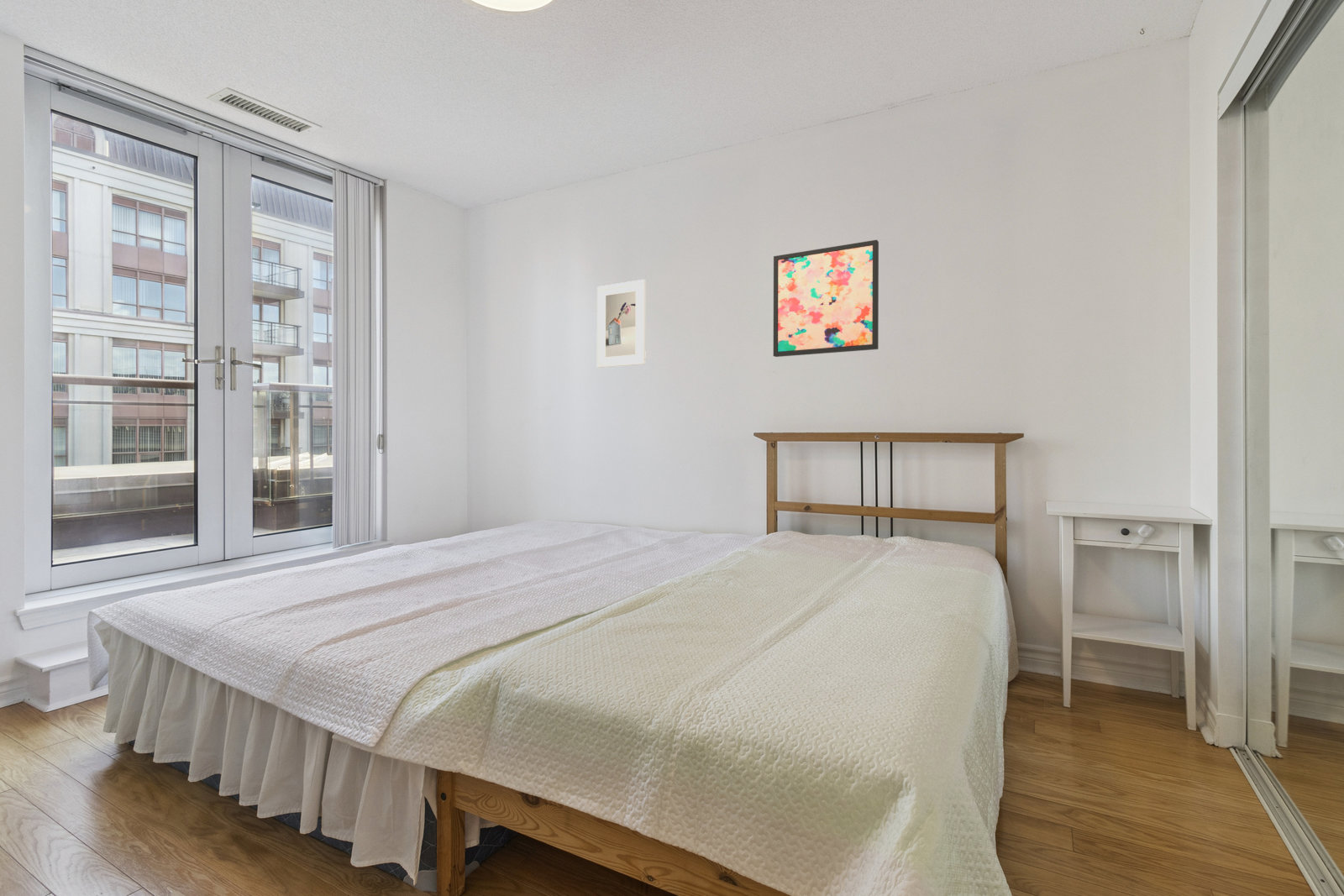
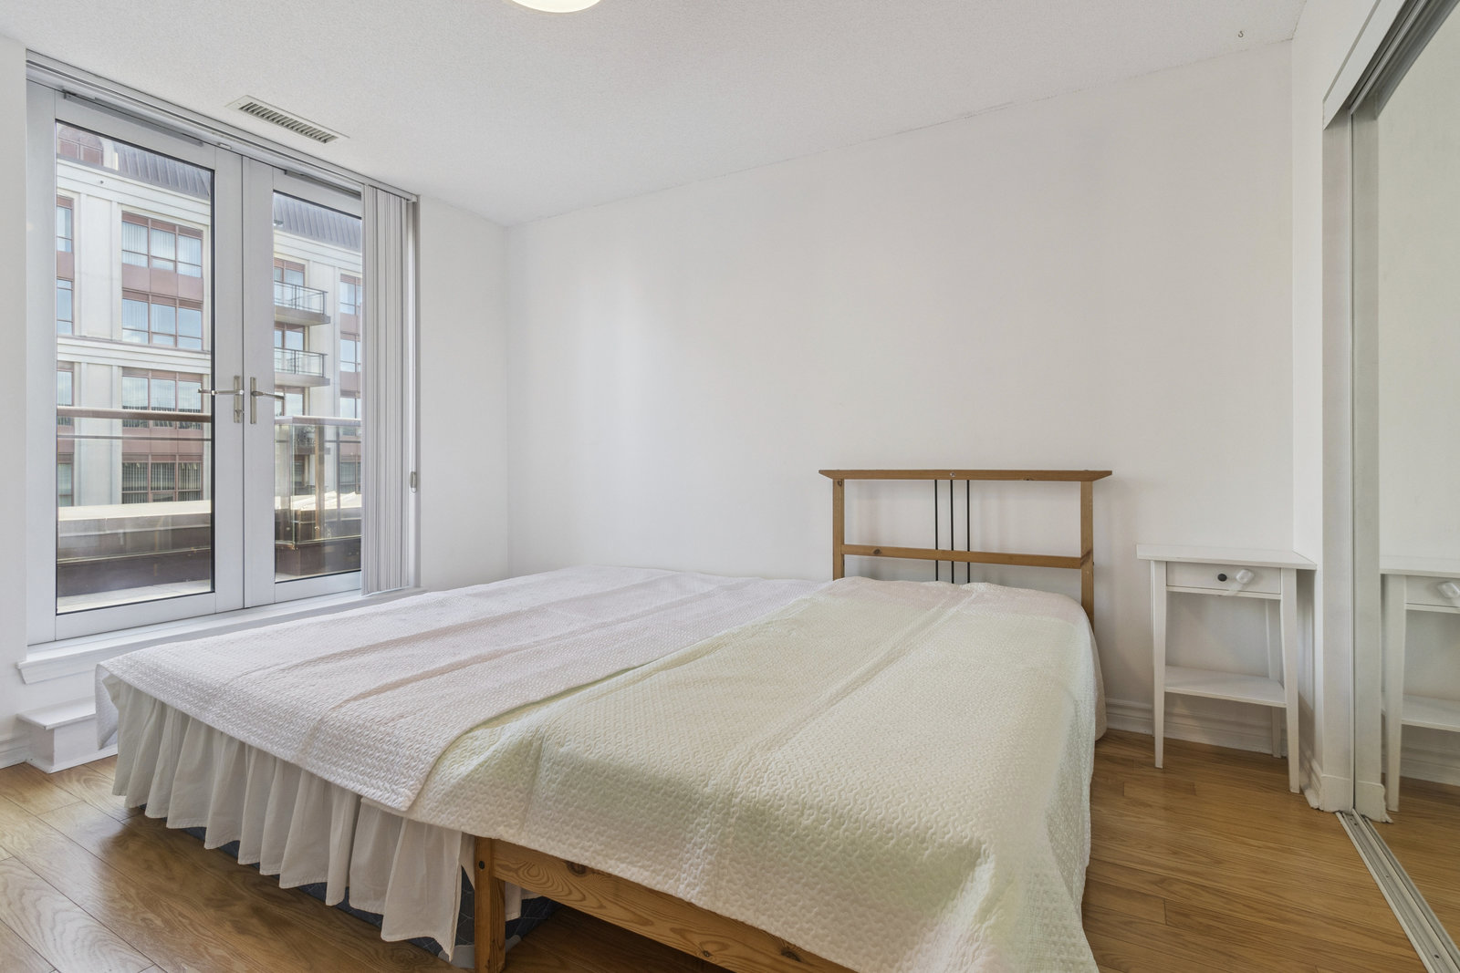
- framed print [596,279,647,369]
- wall art [773,239,879,358]
